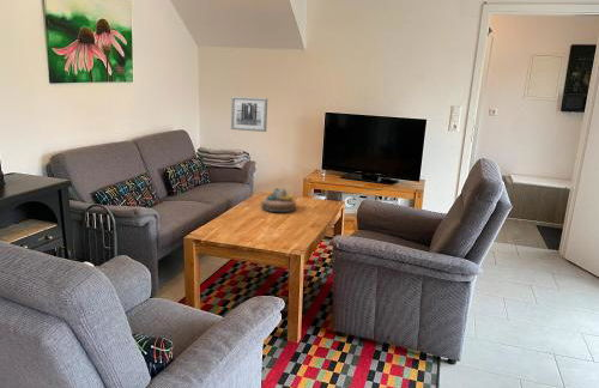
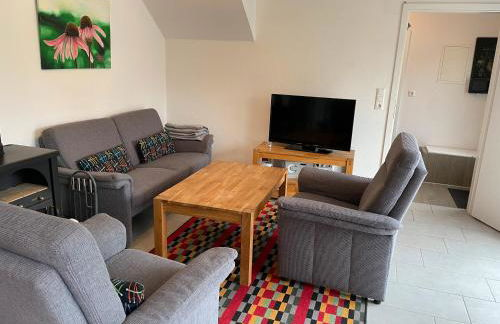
- decorative bowl [260,186,297,213]
- wall art [230,96,268,133]
